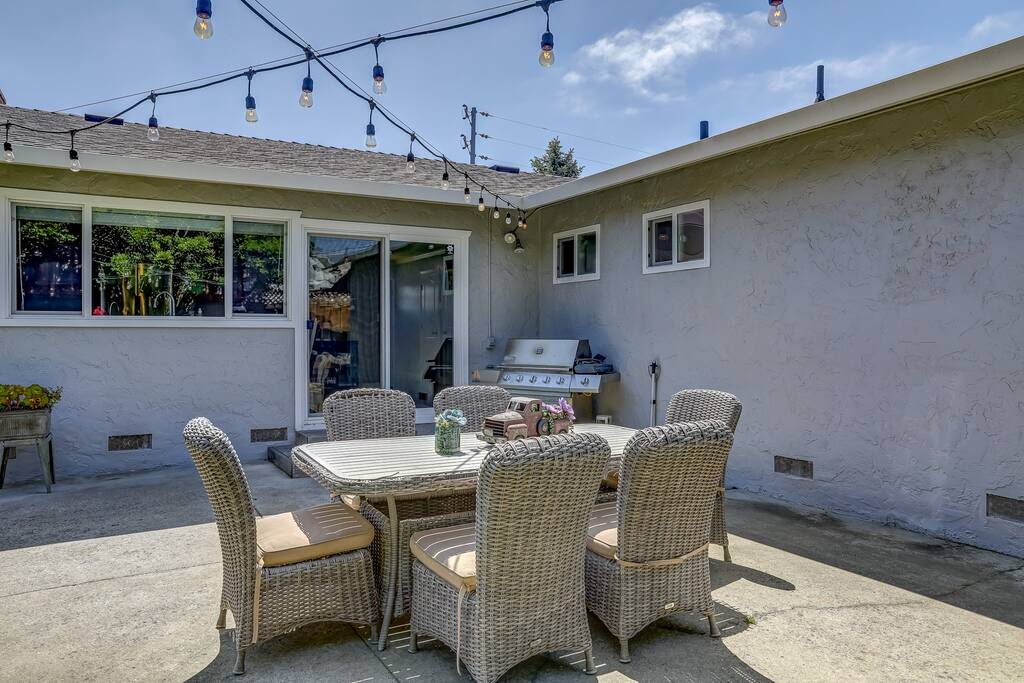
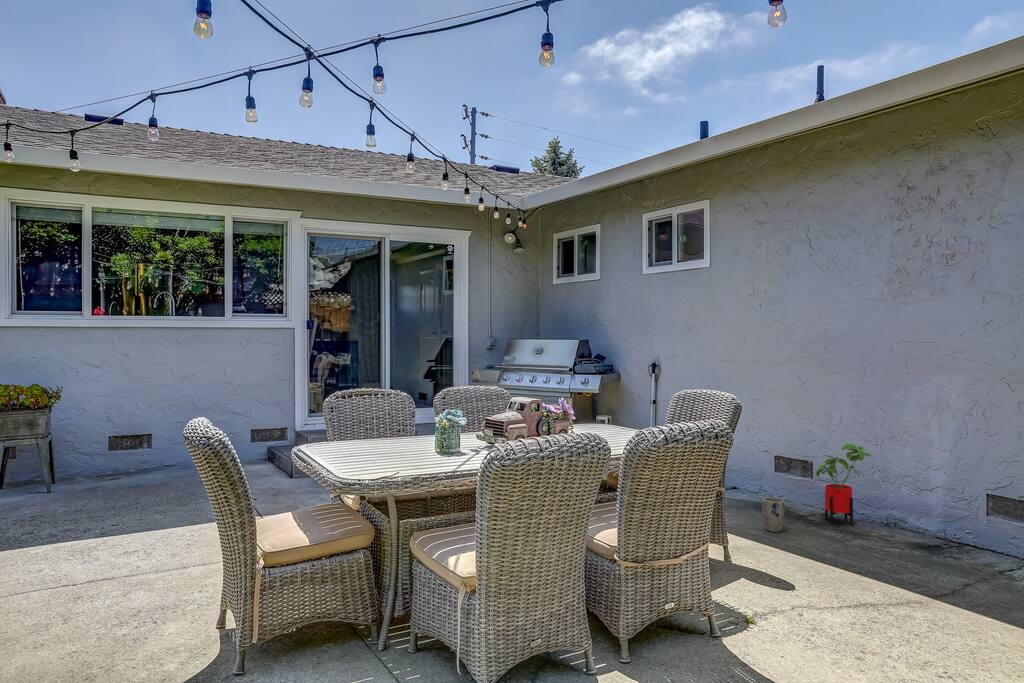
+ plant pot [761,497,786,533]
+ house plant [815,443,873,527]
